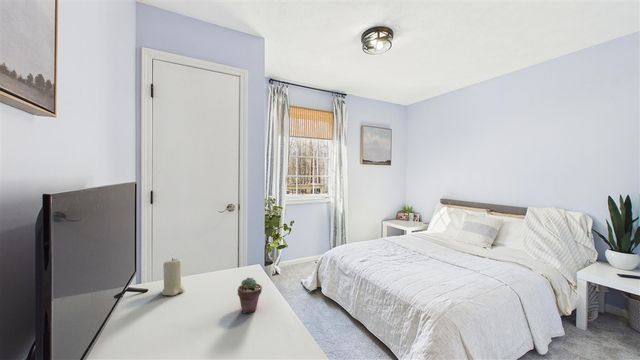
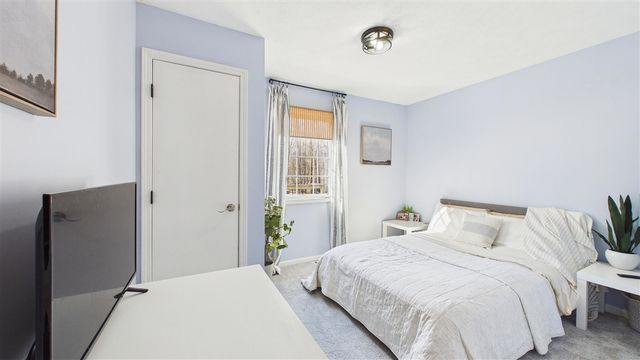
- potted succulent [237,276,263,314]
- candle [161,257,185,296]
